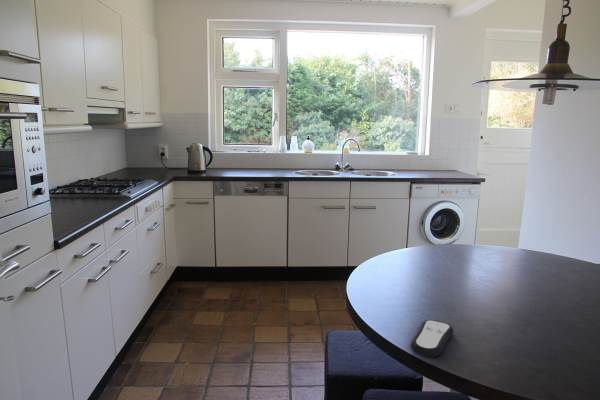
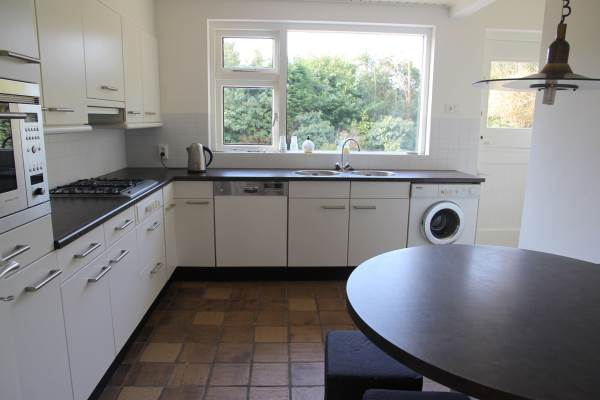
- remote control [410,319,454,358]
